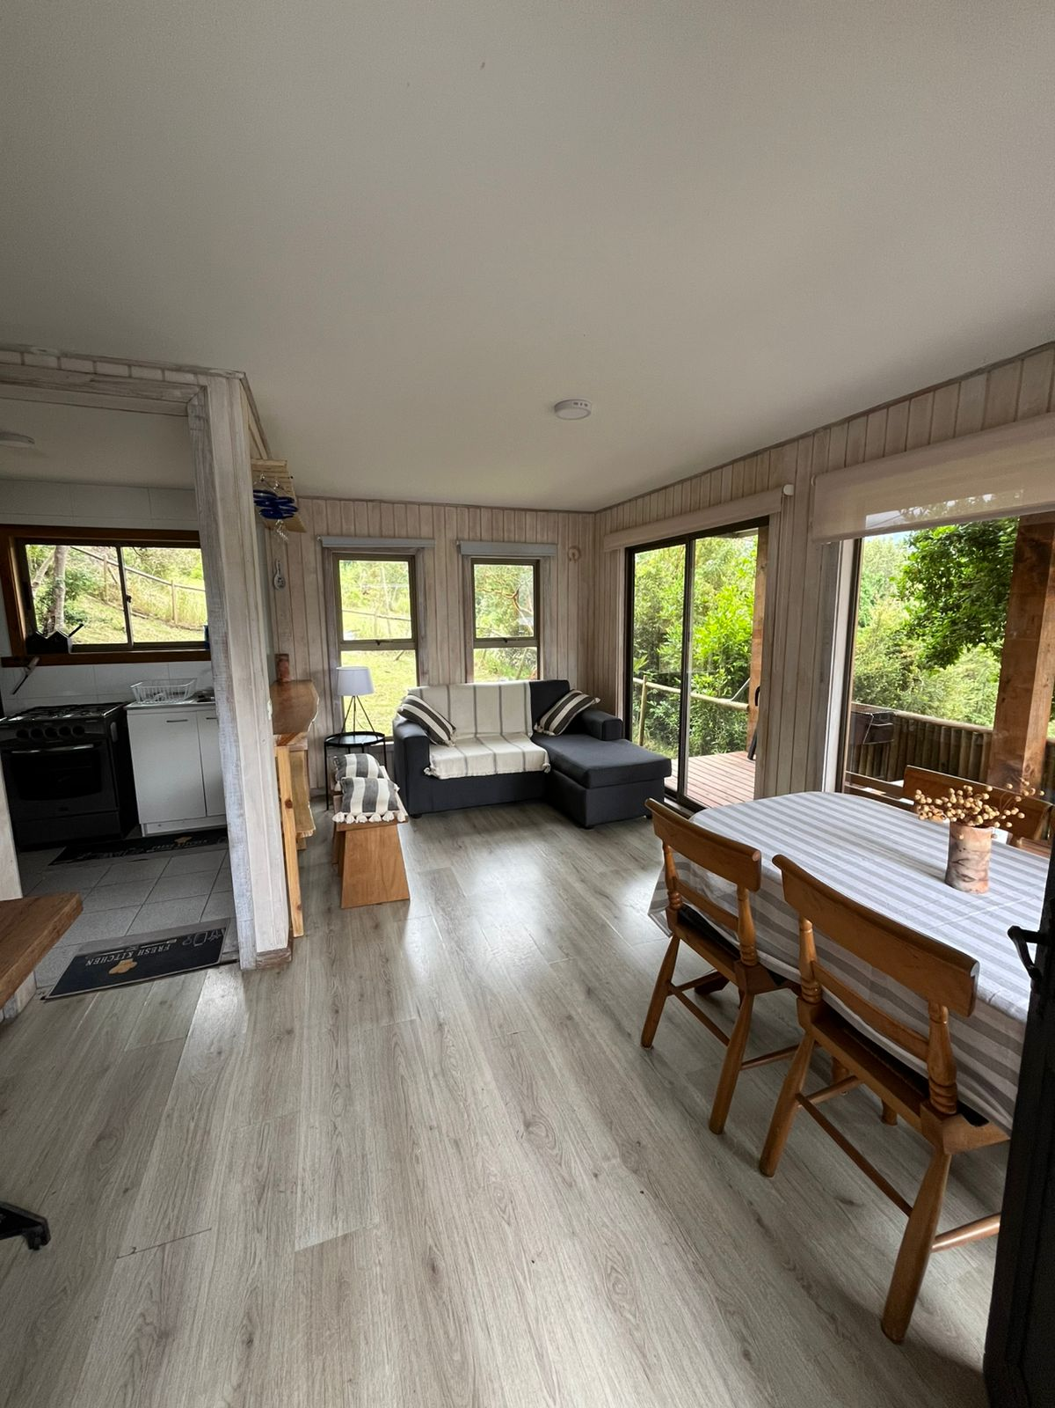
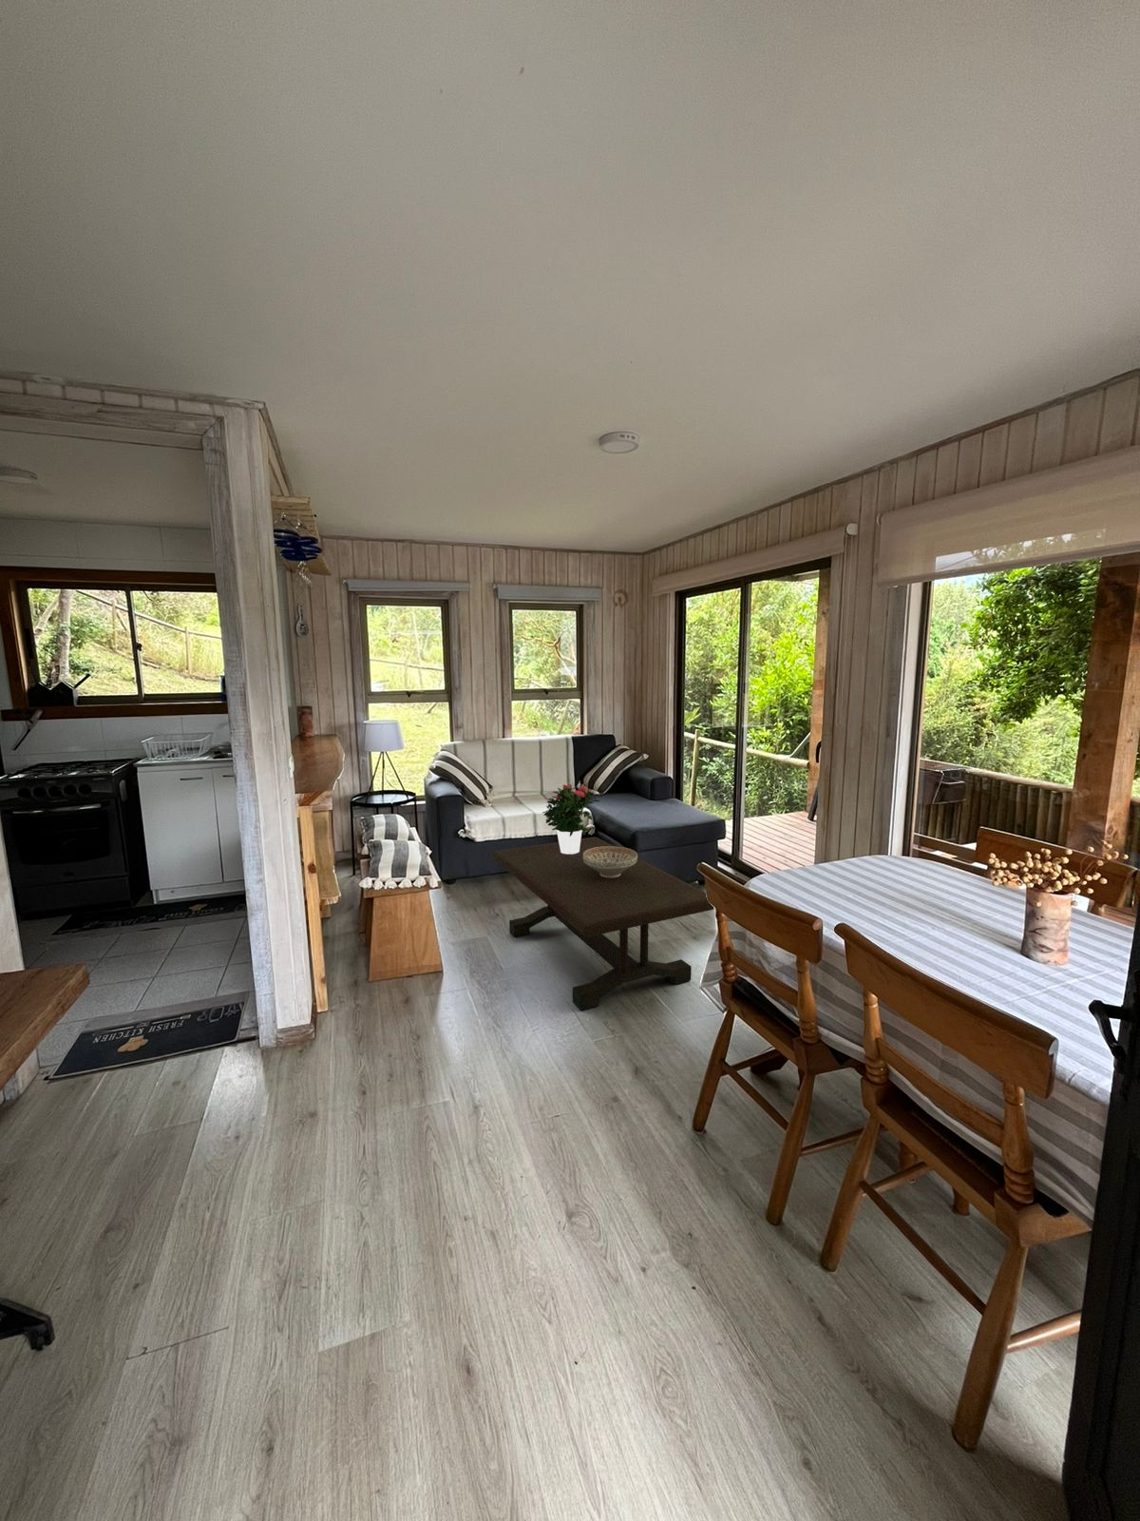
+ decorative bowl [583,846,638,878]
+ coffee table [492,836,715,1012]
+ potted flower [541,783,600,854]
